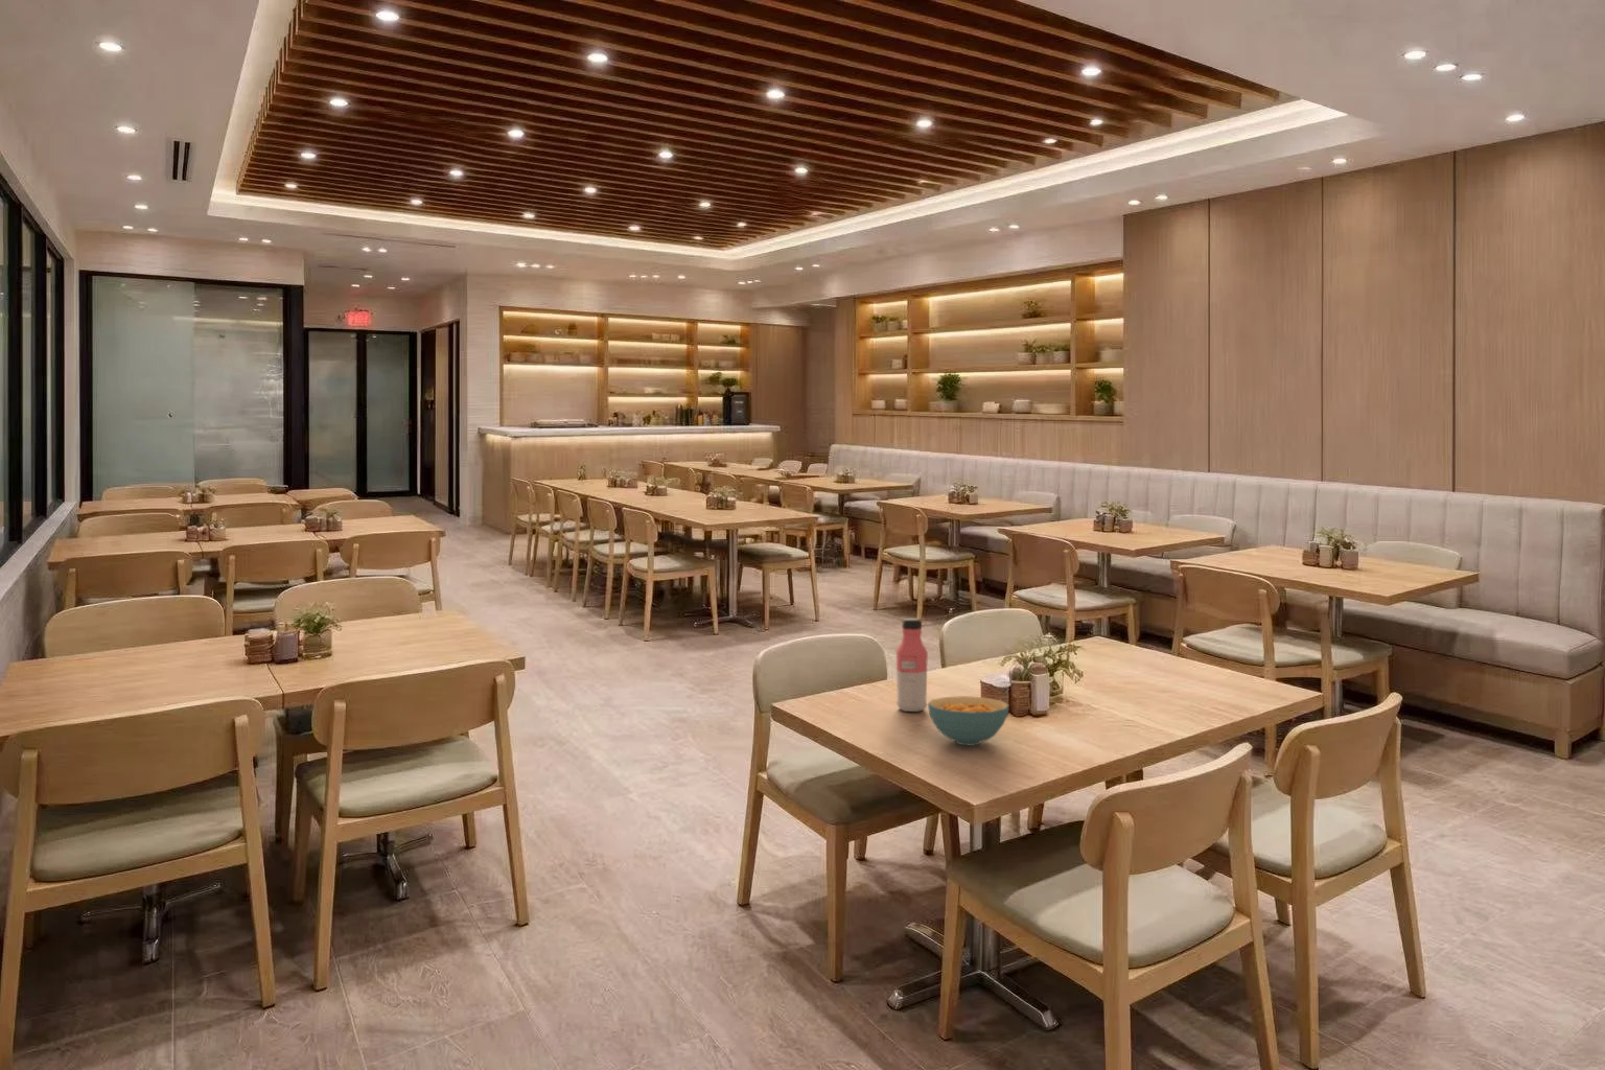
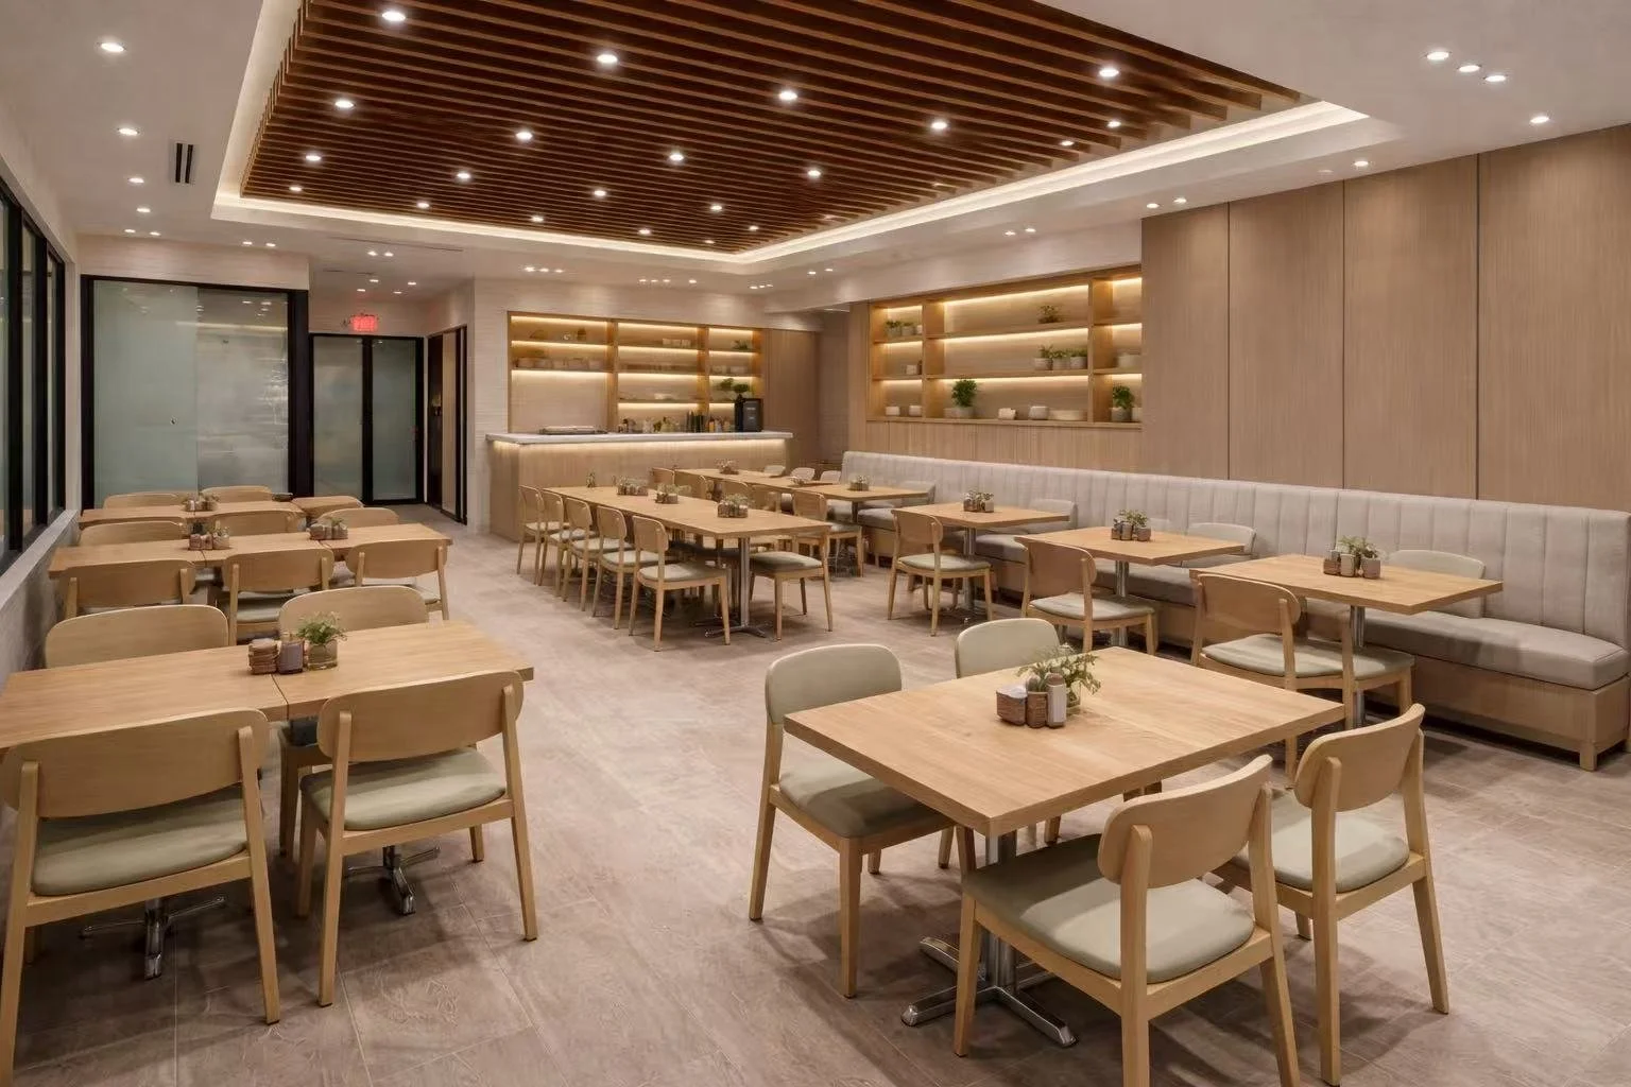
- cereal bowl [927,695,1010,748]
- water bottle [896,617,929,713]
